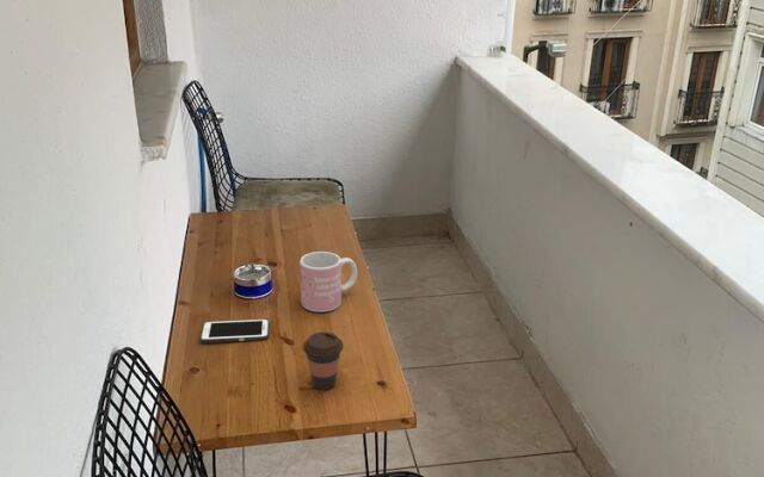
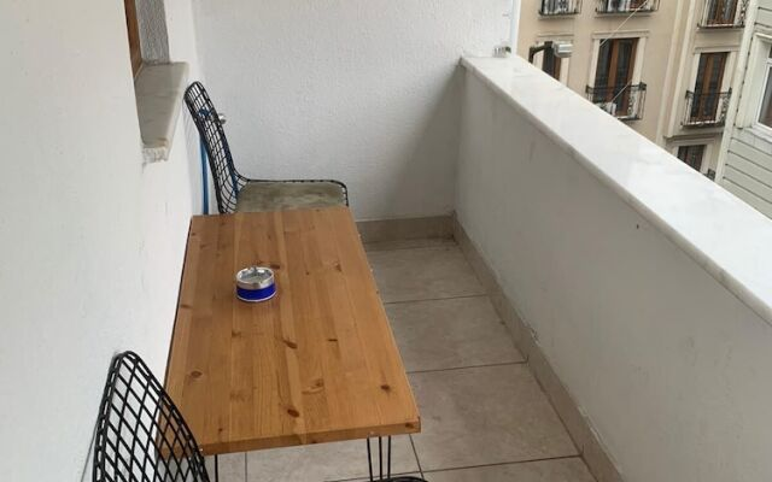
- coffee cup [302,330,345,391]
- cell phone [199,317,271,343]
- mug [298,250,358,312]
